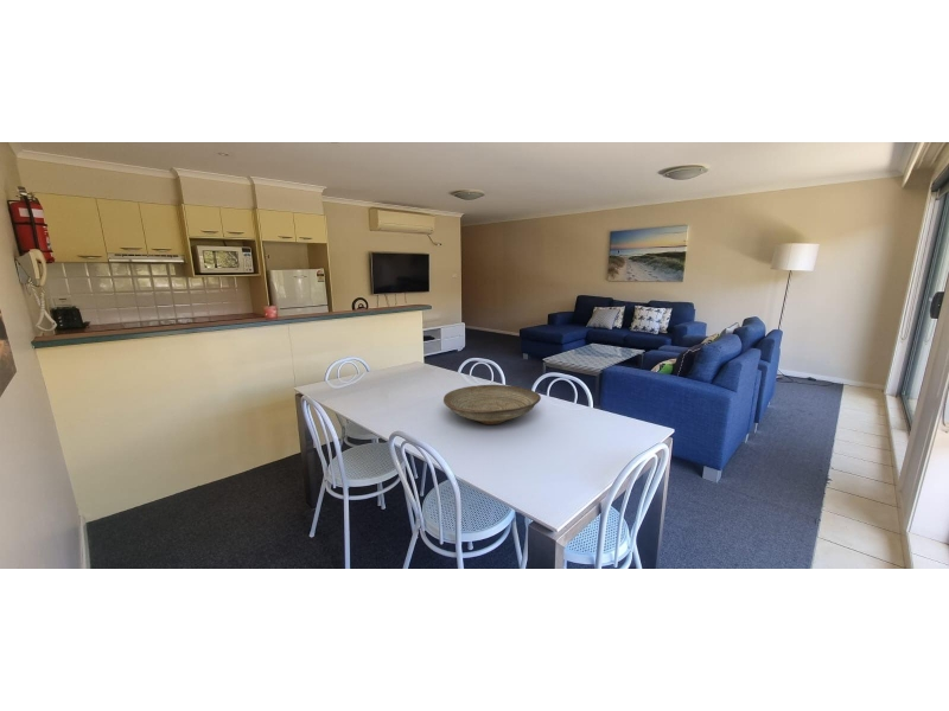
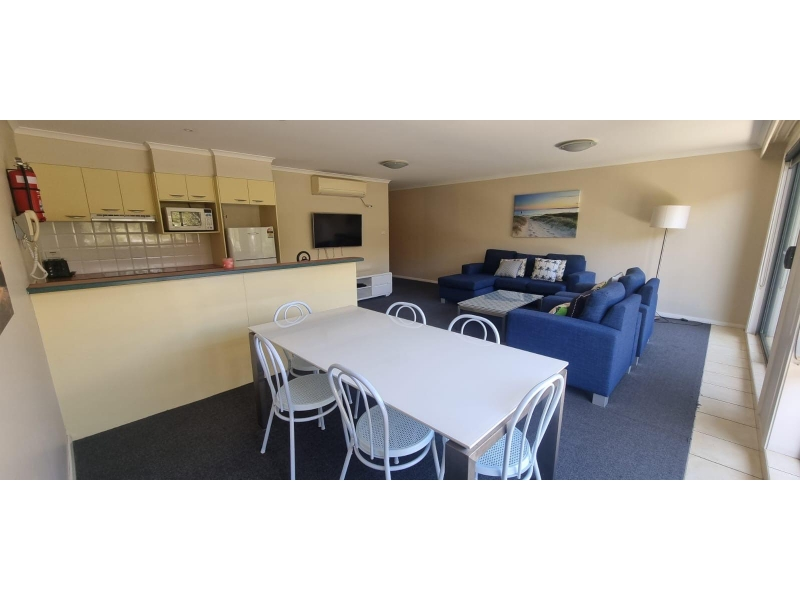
- decorative bowl [442,384,542,425]
